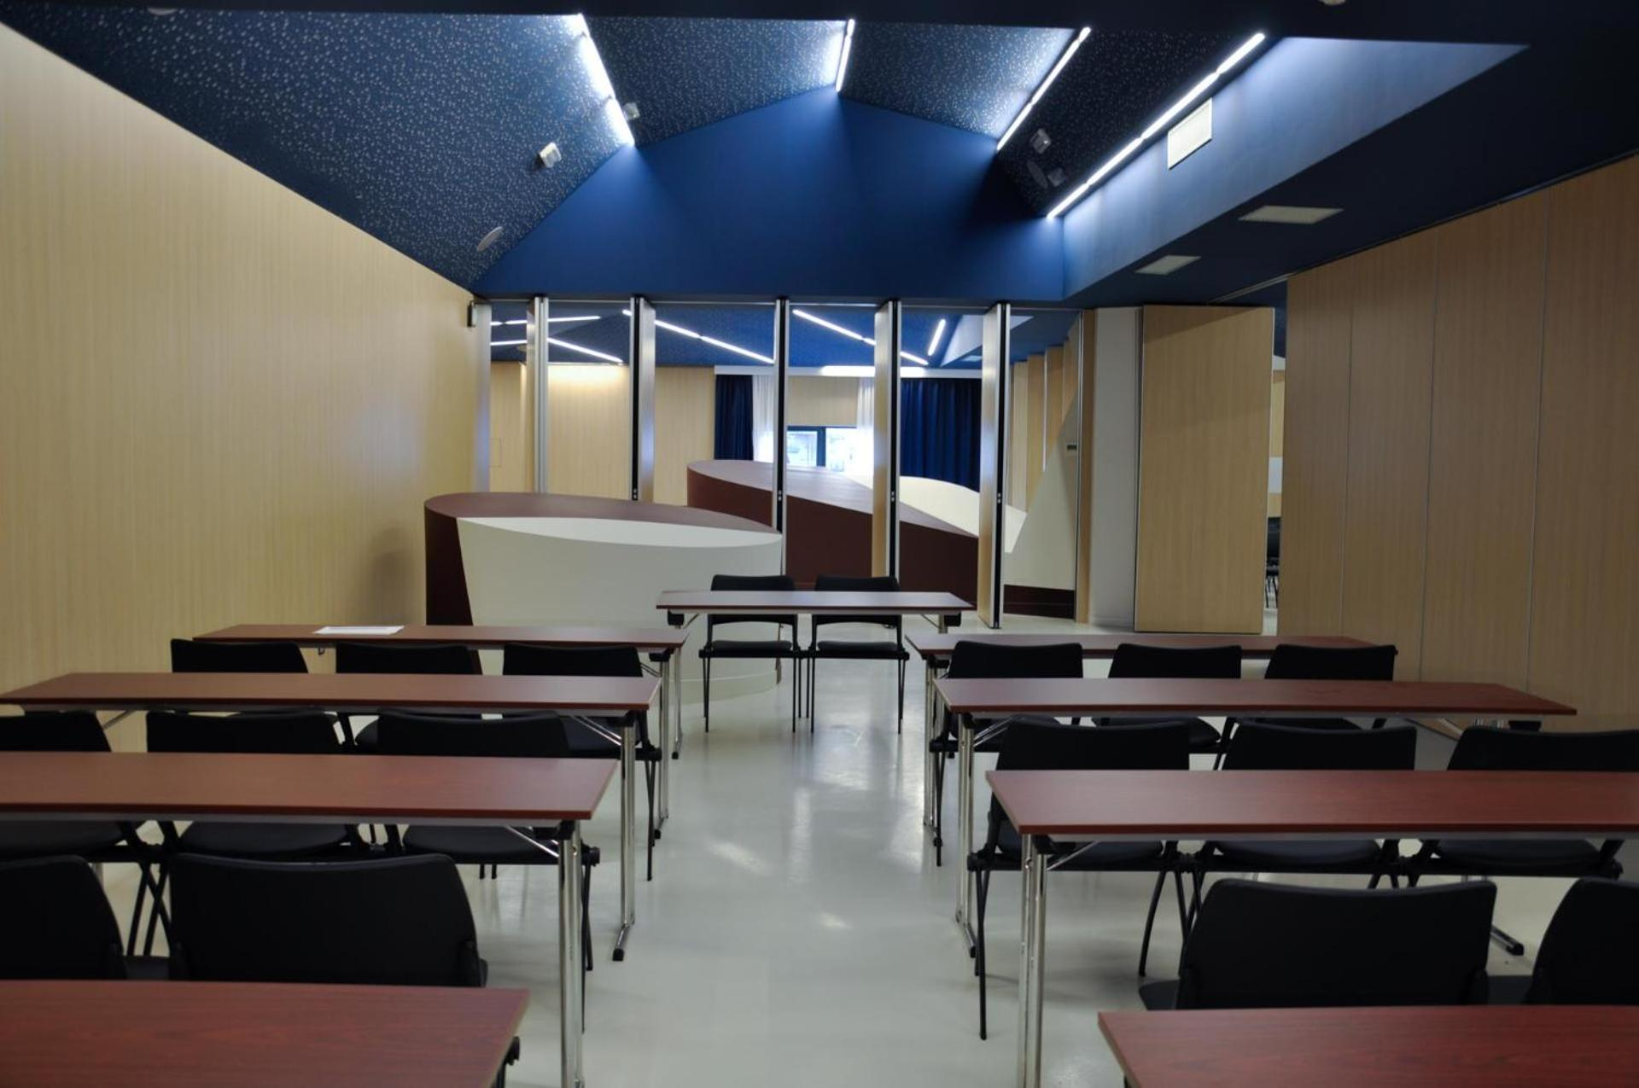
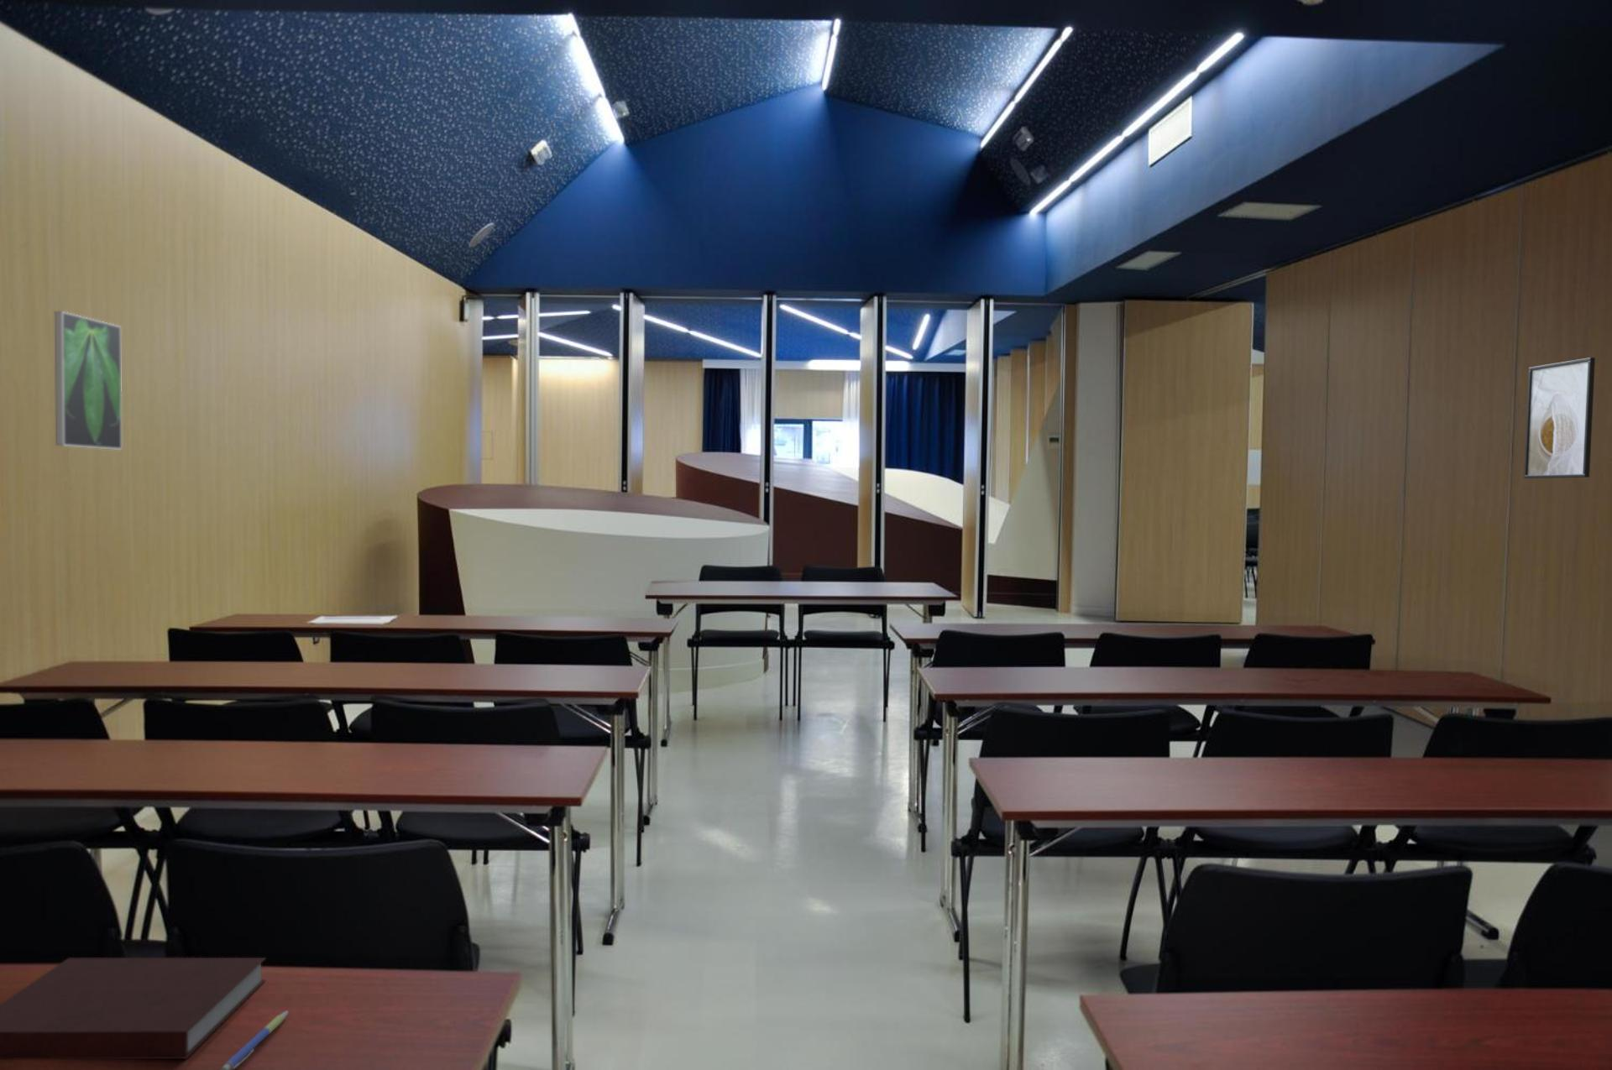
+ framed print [1522,357,1596,479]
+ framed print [54,310,123,450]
+ pen [220,1010,289,1070]
+ notebook [0,957,266,1060]
